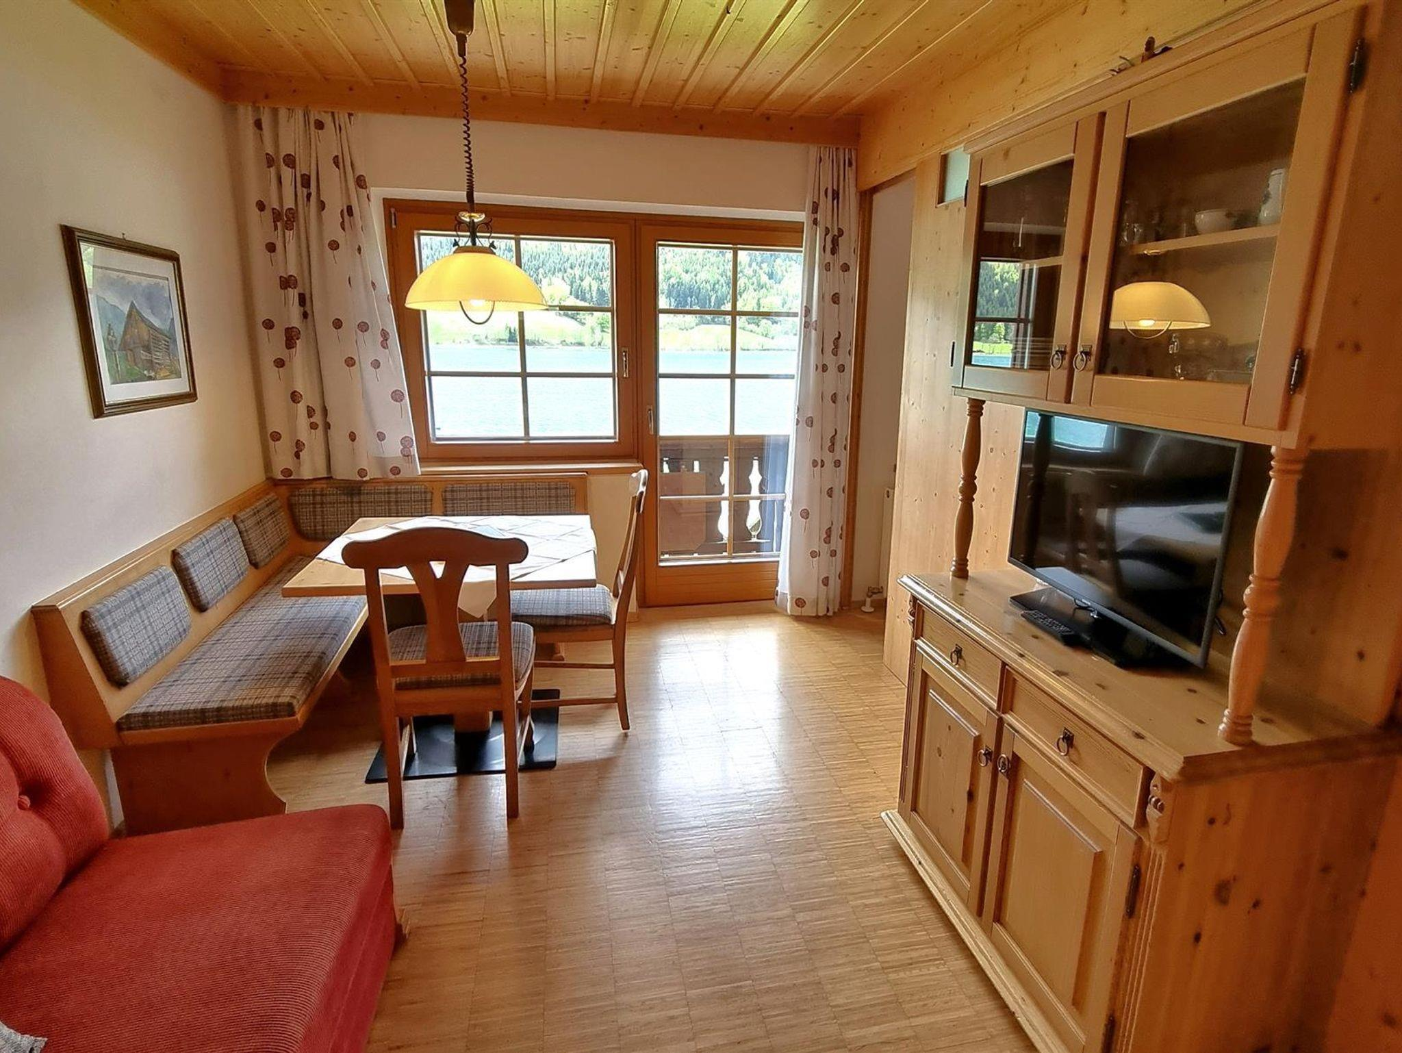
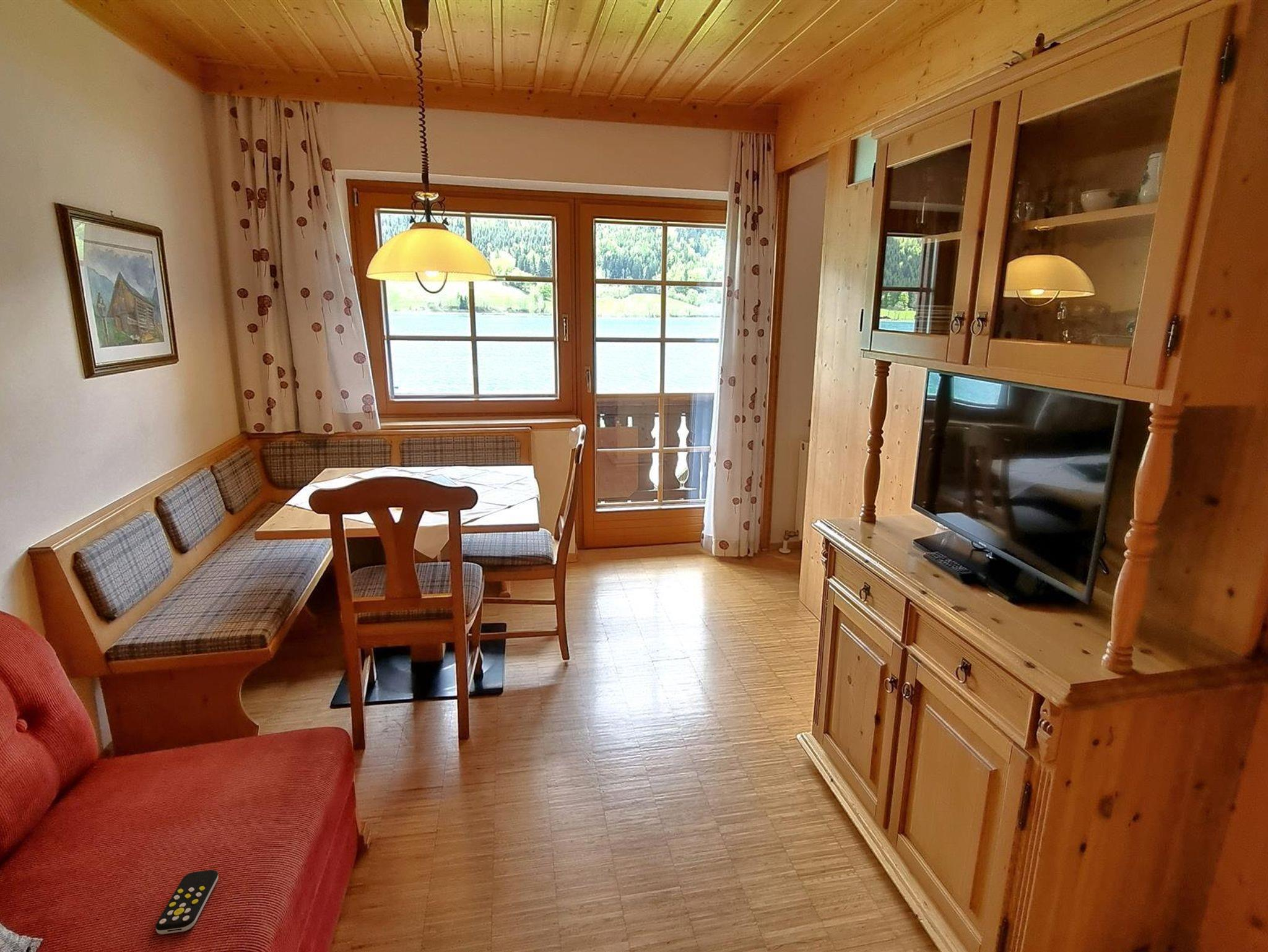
+ remote control [155,869,219,935]
